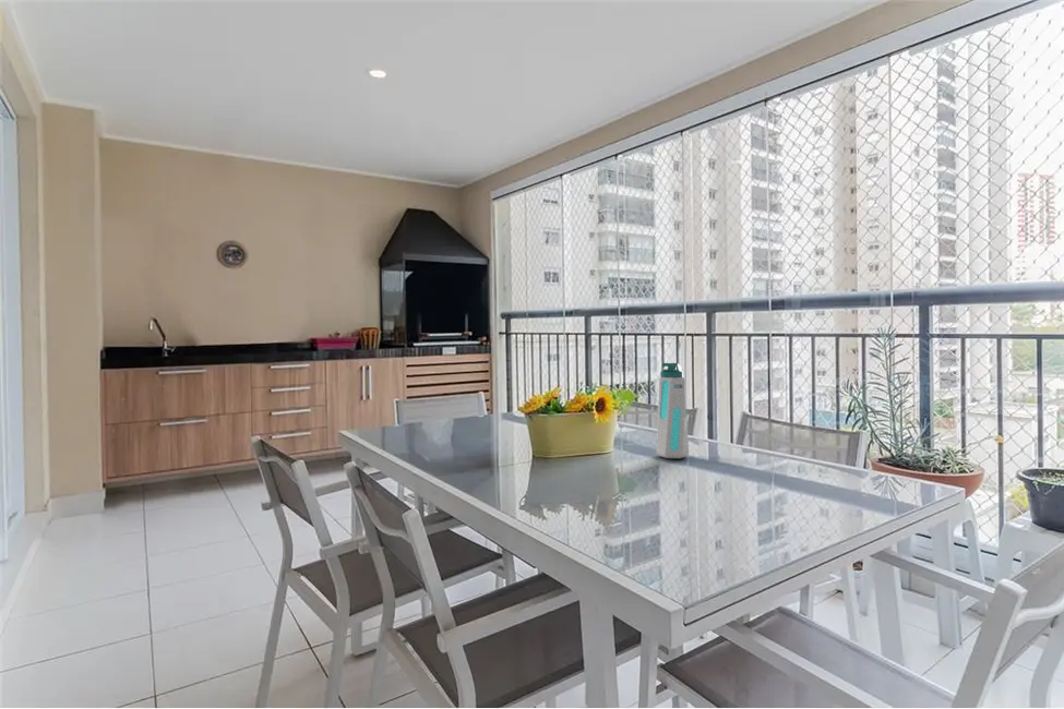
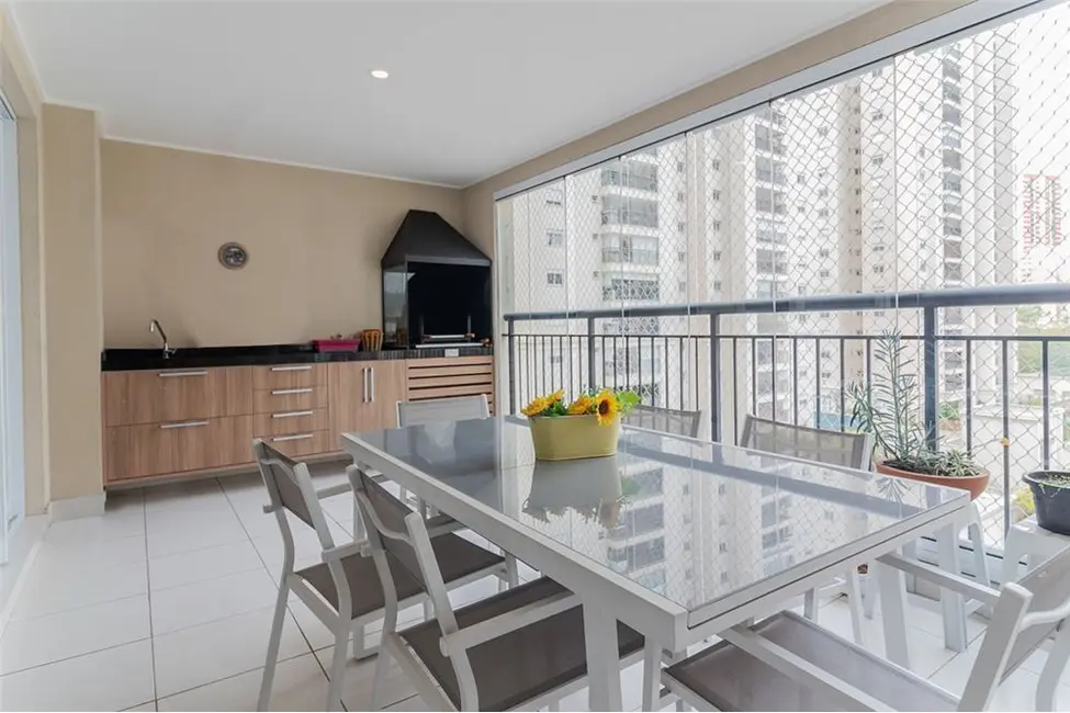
- water bottle [656,362,690,459]
